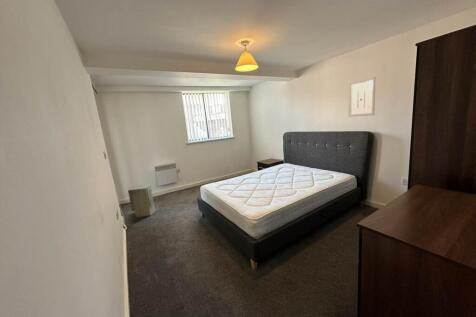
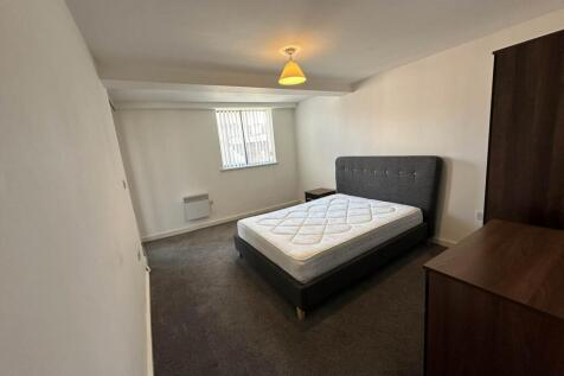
- air purifier [127,183,156,218]
- wall art [348,76,376,118]
